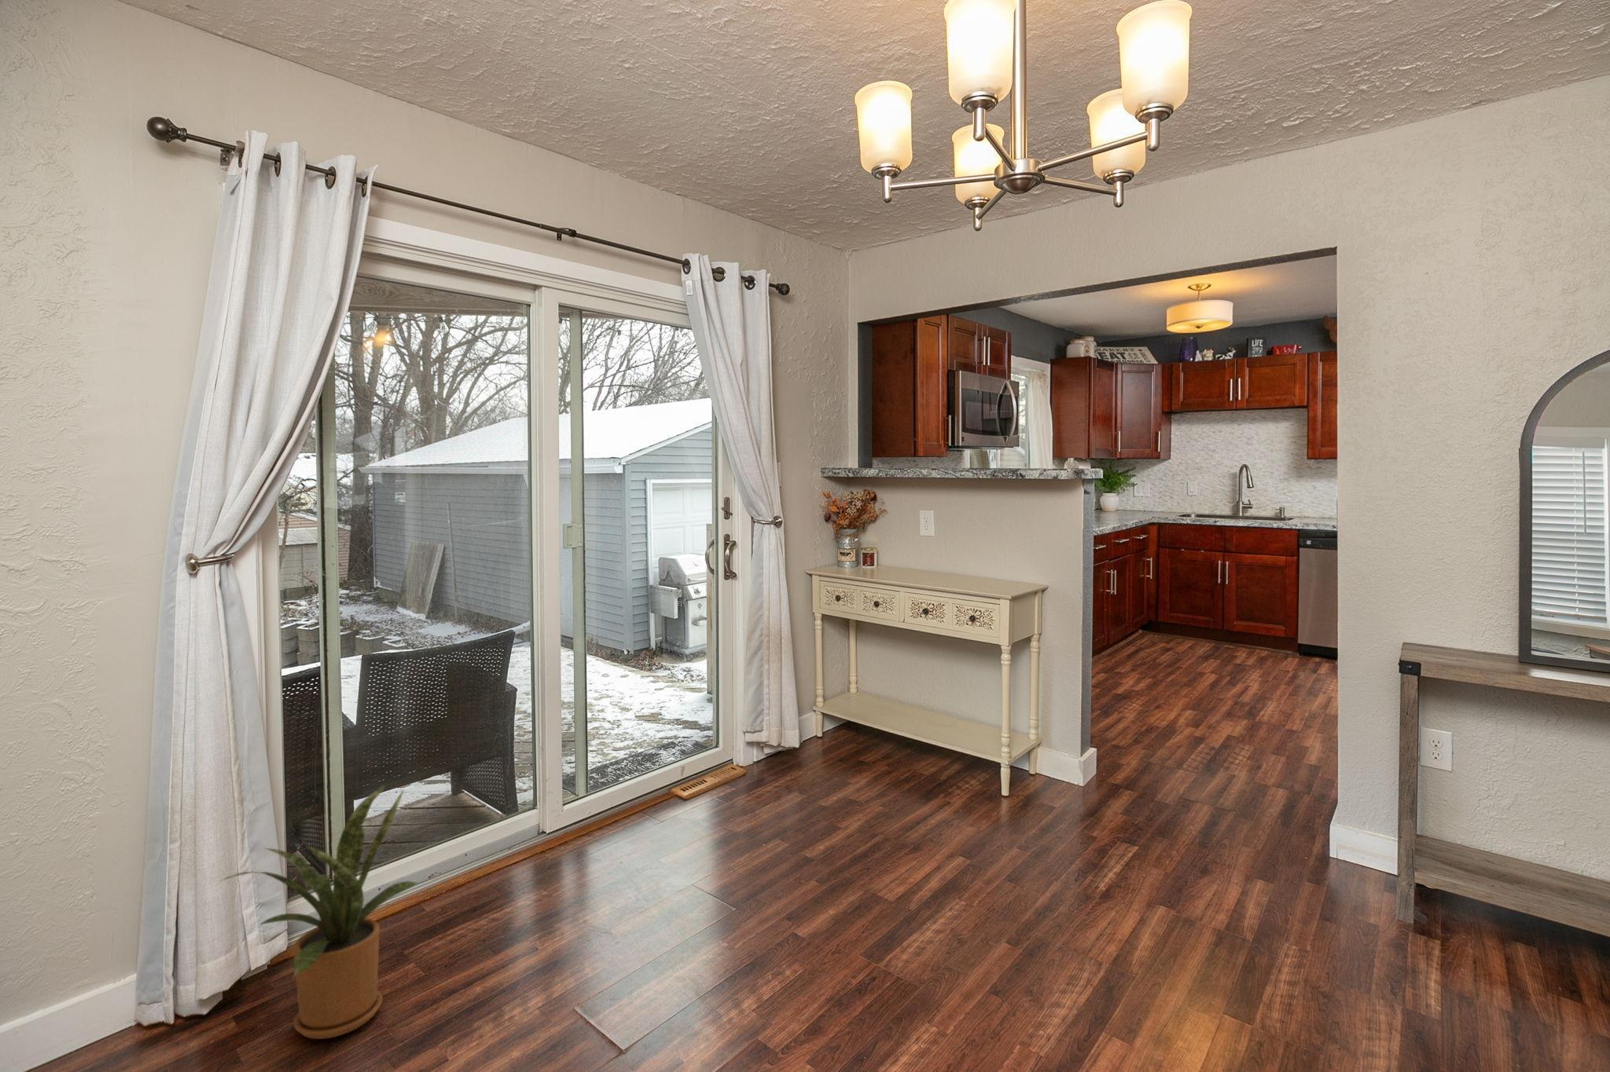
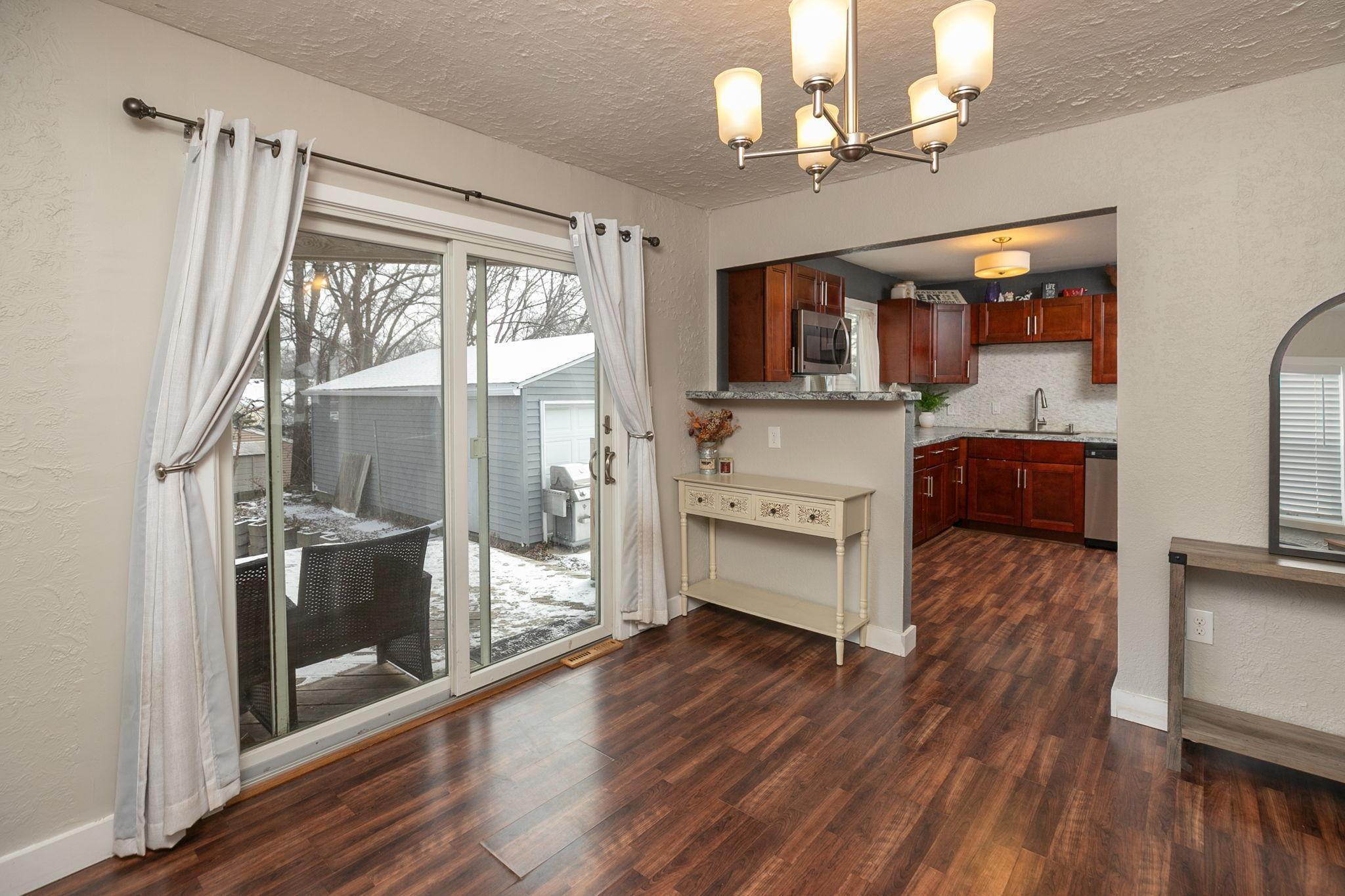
- house plant [219,782,420,1040]
